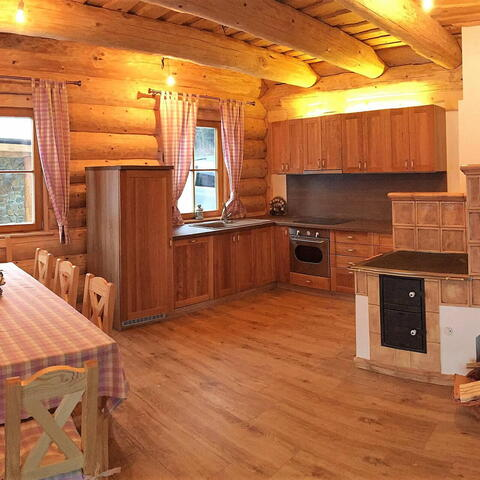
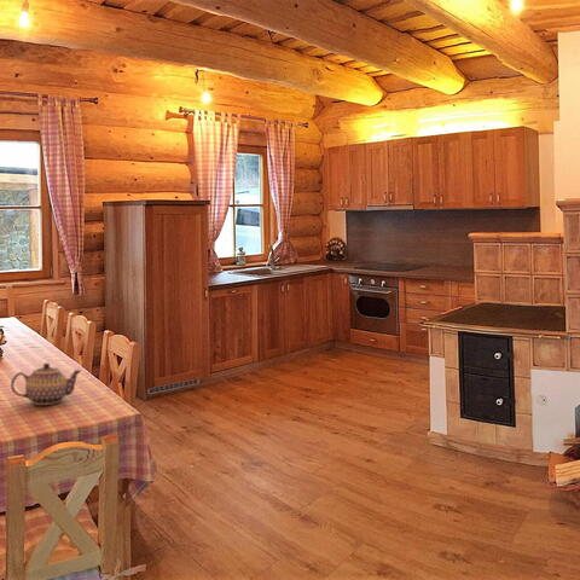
+ teapot [10,361,82,406]
